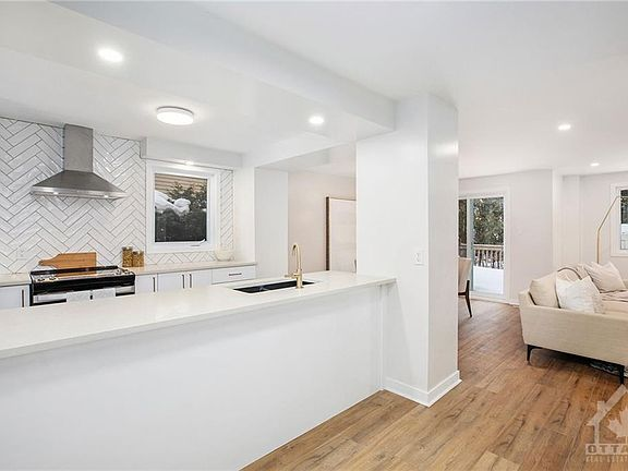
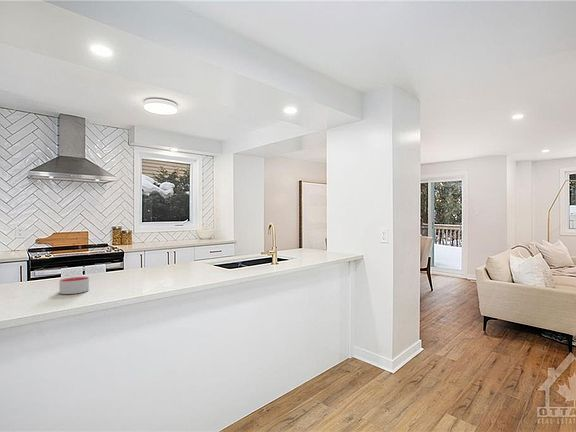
+ candle [58,276,90,295]
